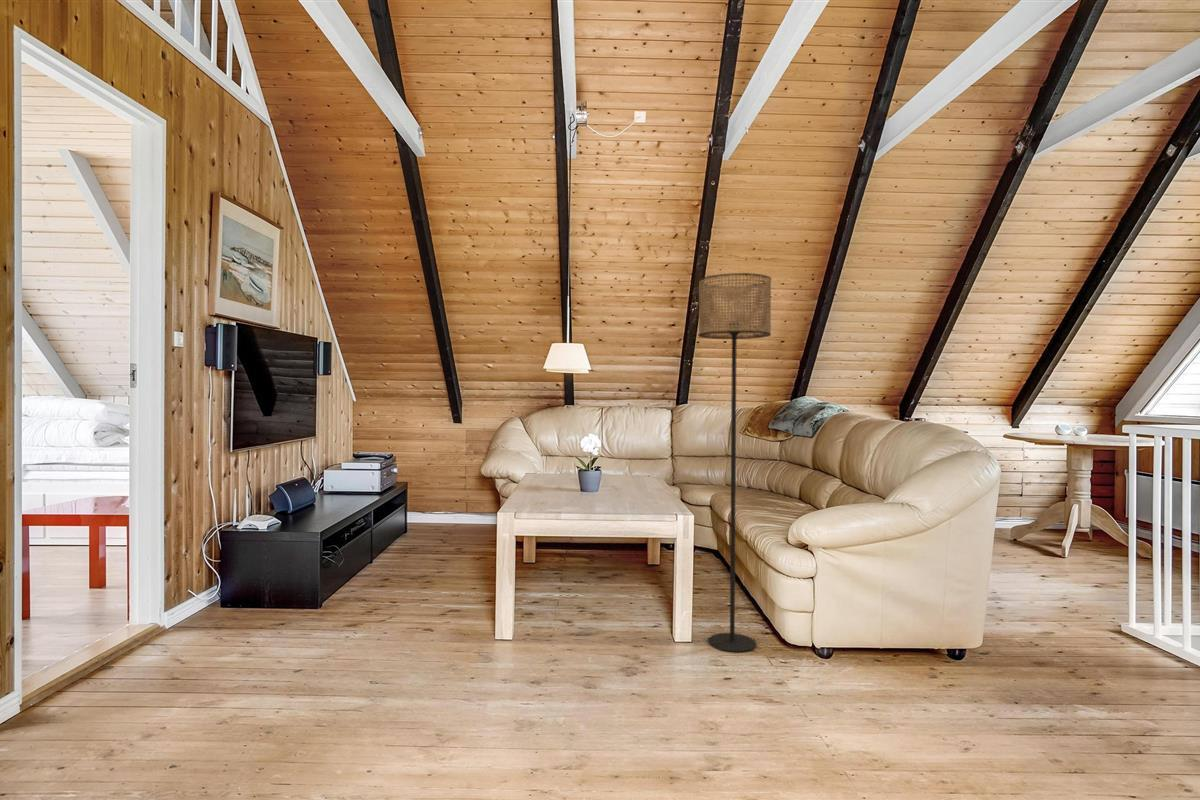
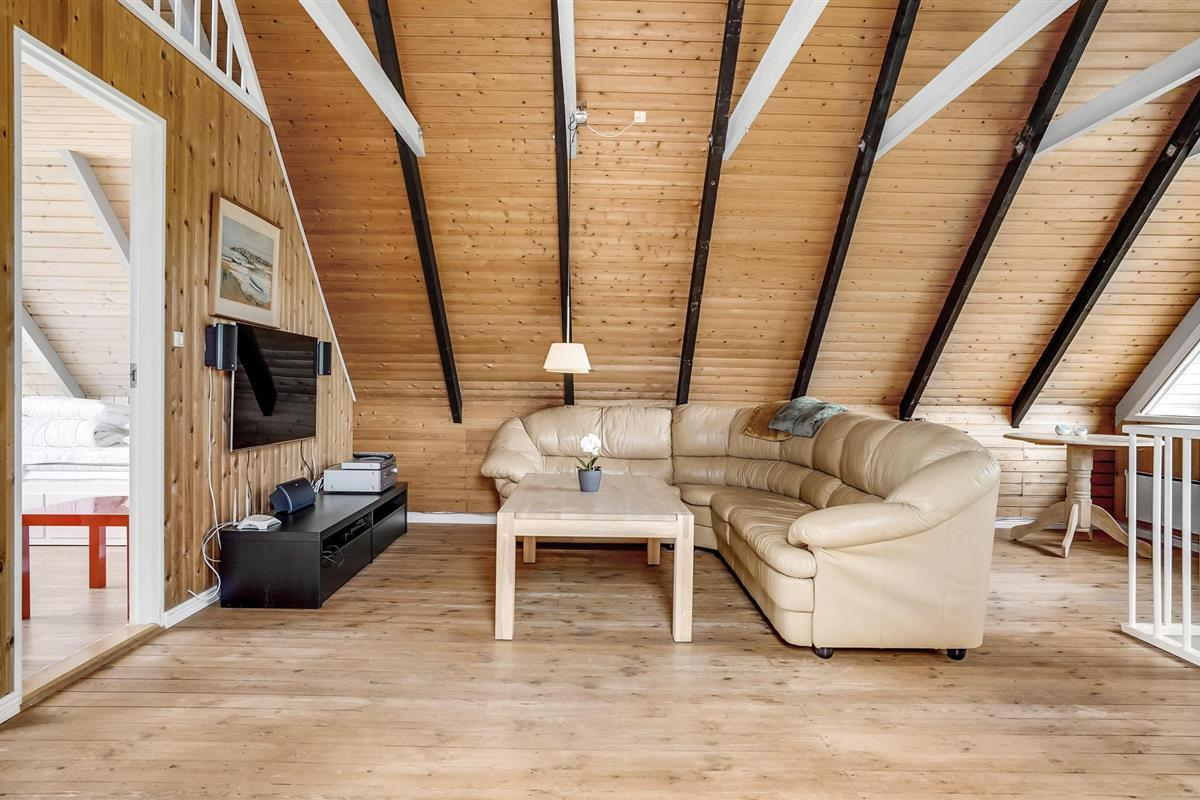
- floor lamp [697,272,772,653]
